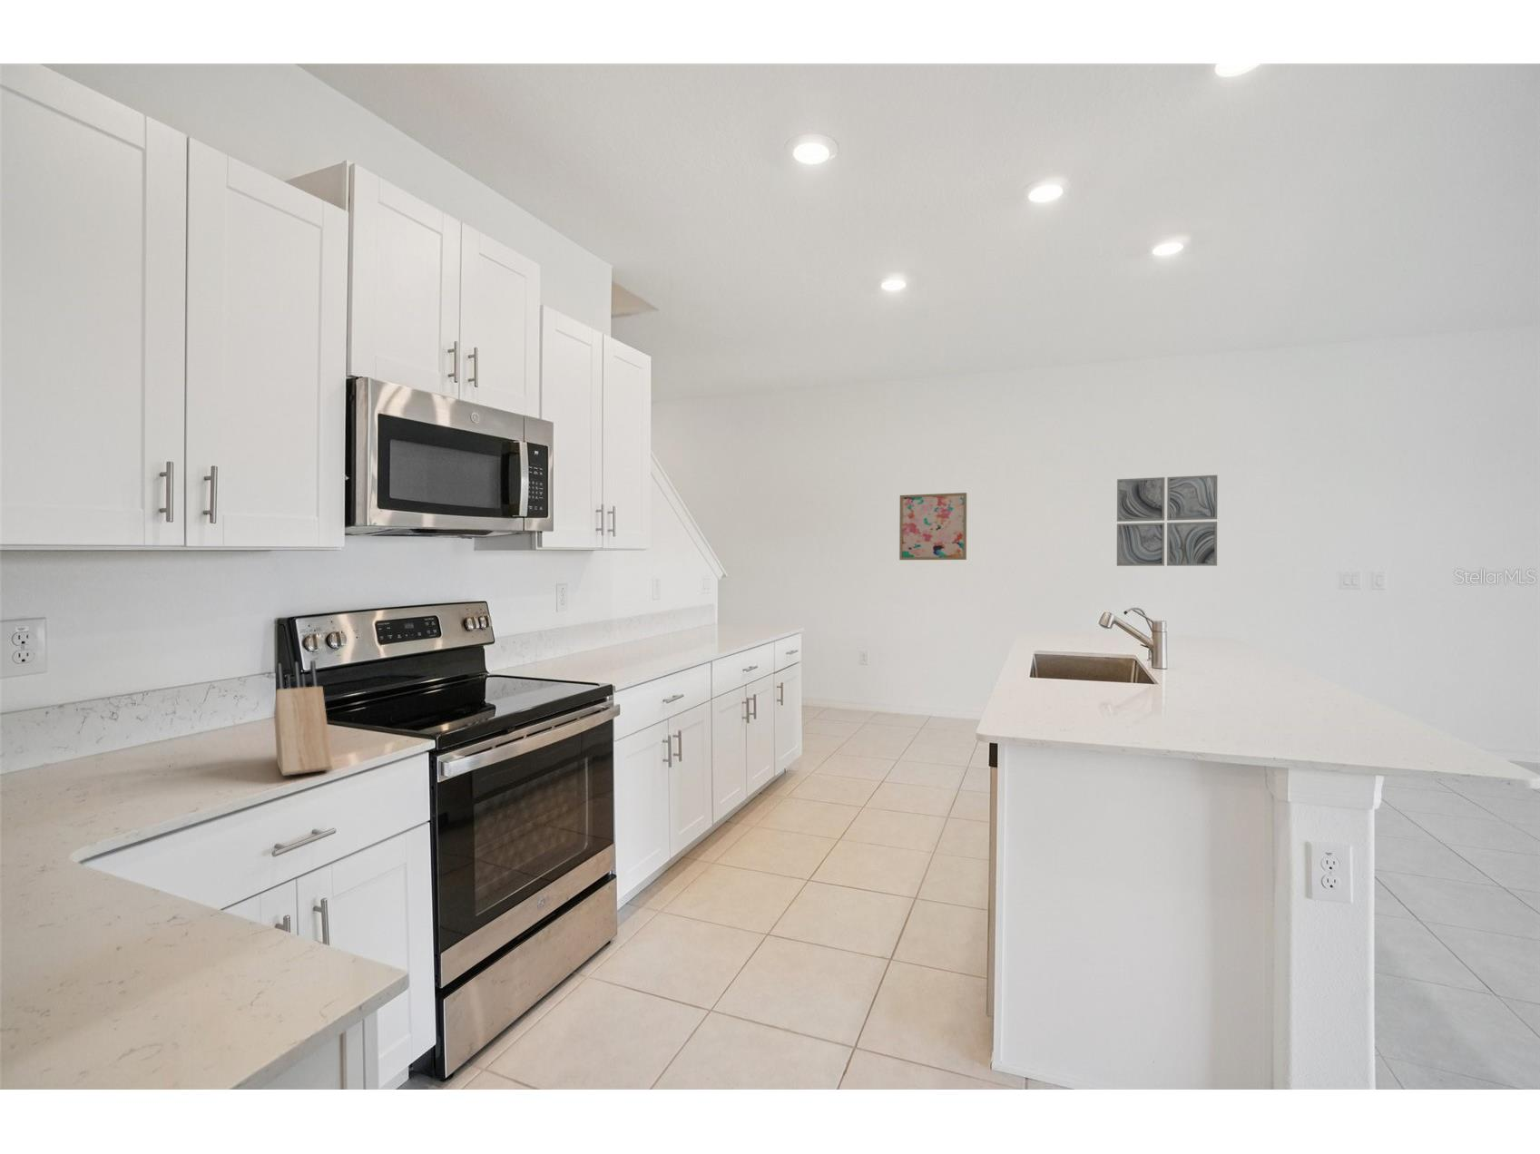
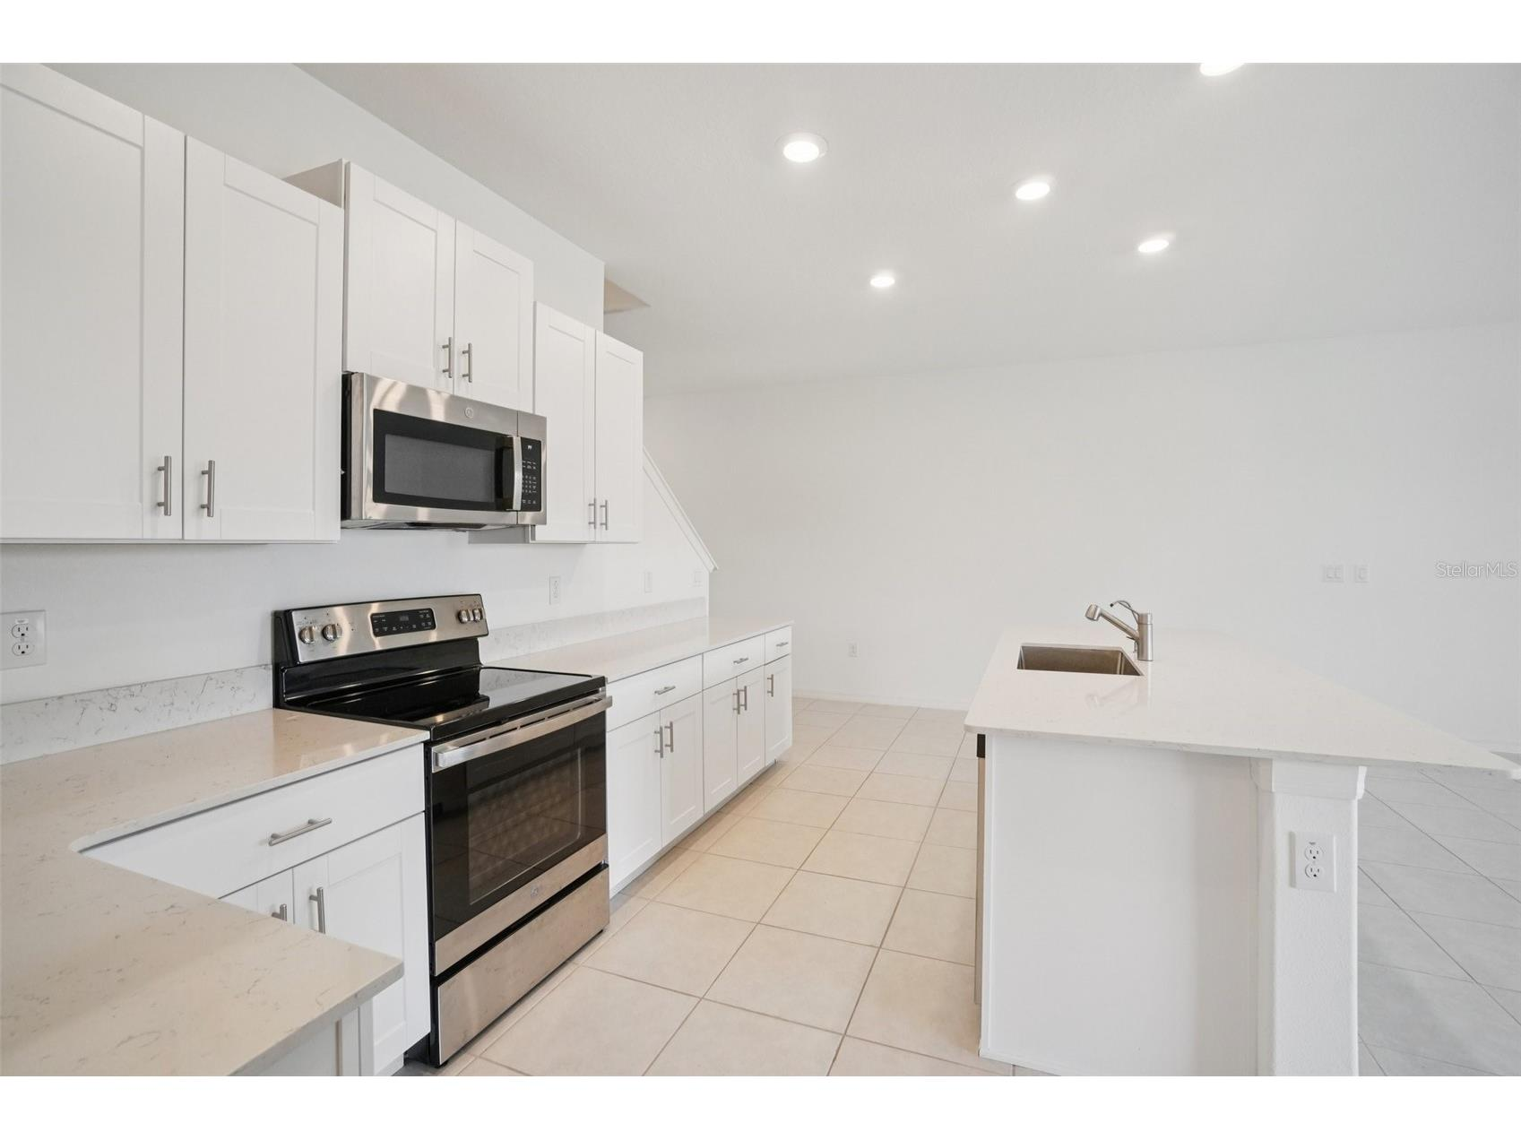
- wall art [1117,474,1217,567]
- knife block [273,659,333,777]
- wall art [899,492,968,561]
